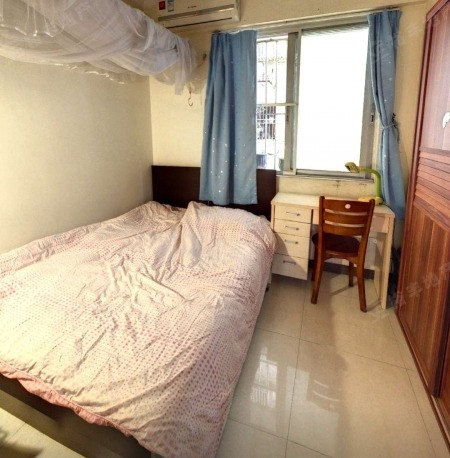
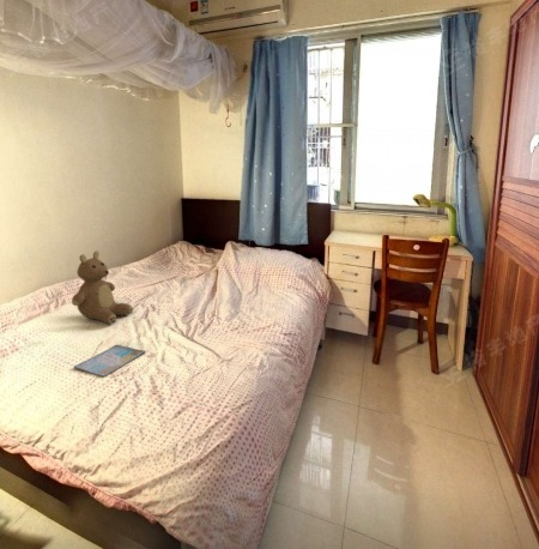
+ book [73,344,146,378]
+ teddy bear [71,249,134,325]
